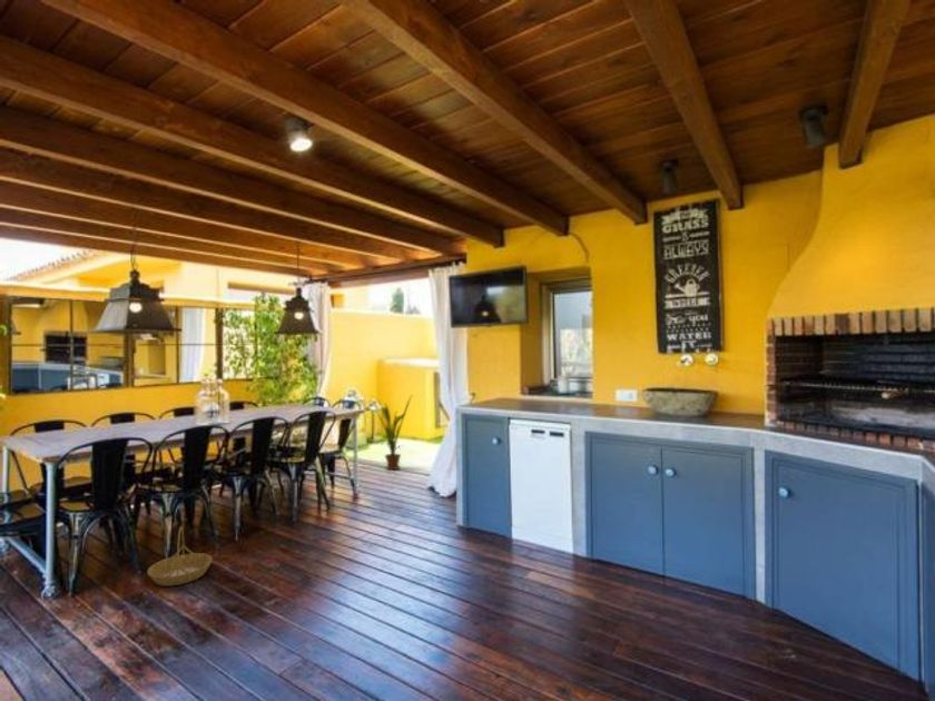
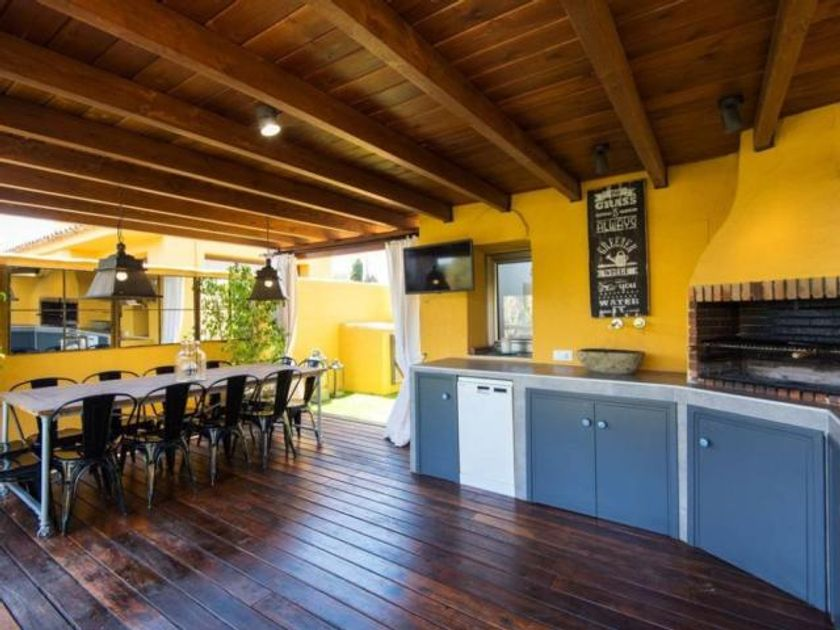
- house plant [371,395,413,471]
- basket [146,525,214,588]
